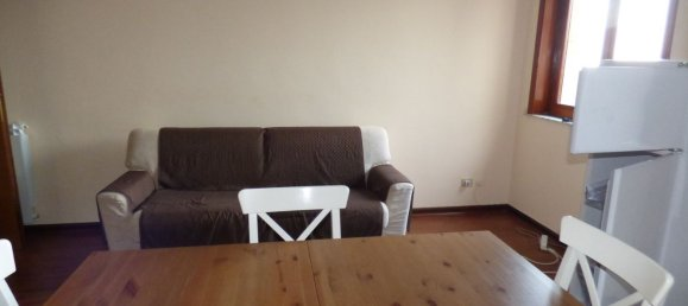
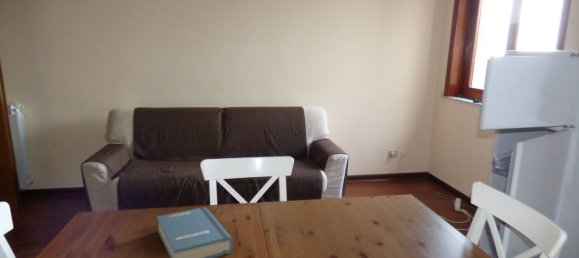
+ hardback book [156,206,234,258]
